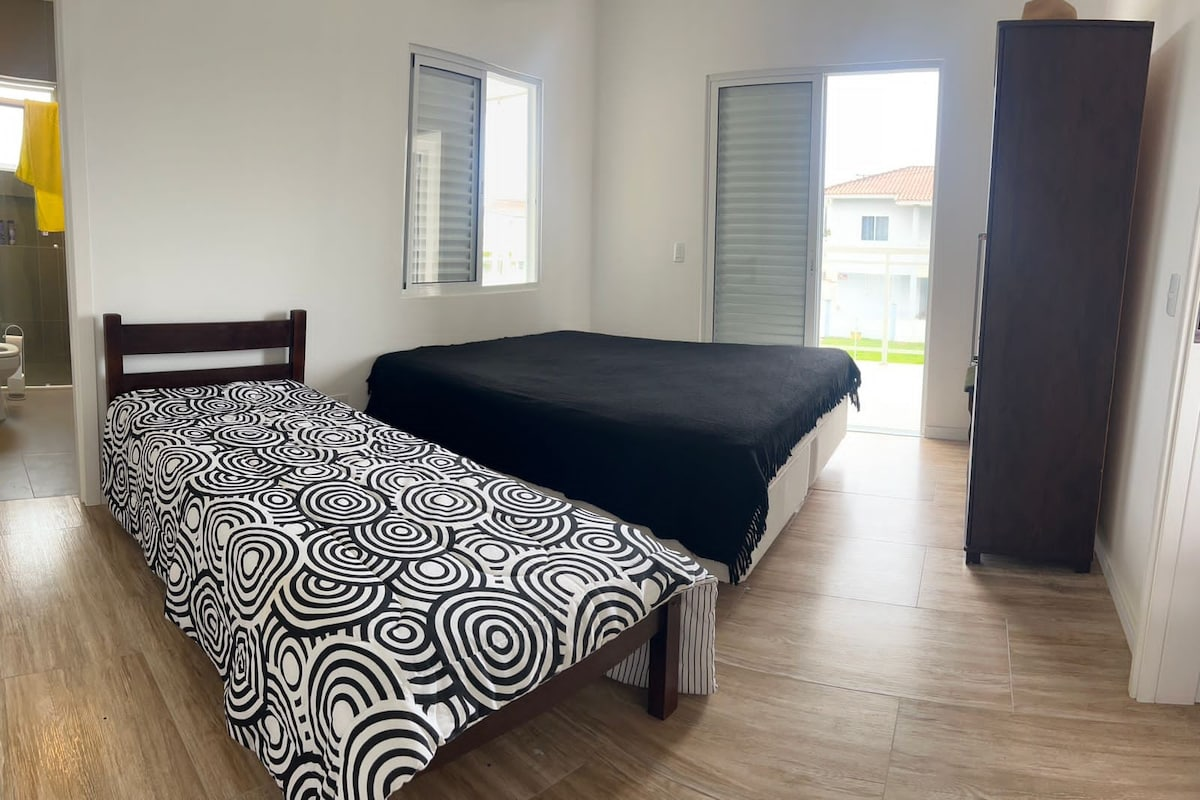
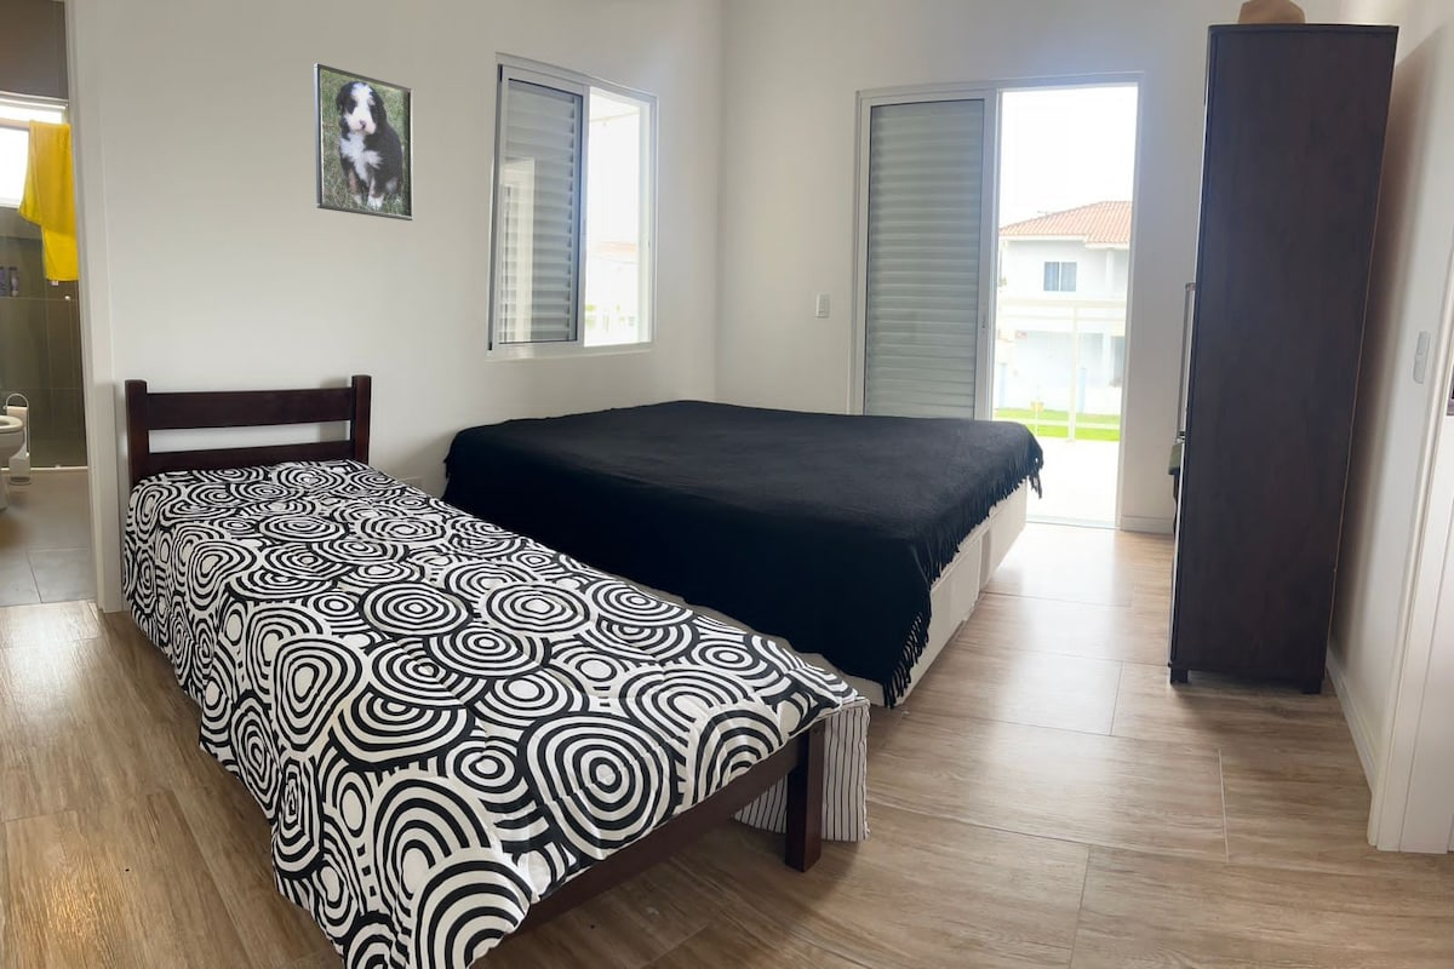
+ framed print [313,63,414,222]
